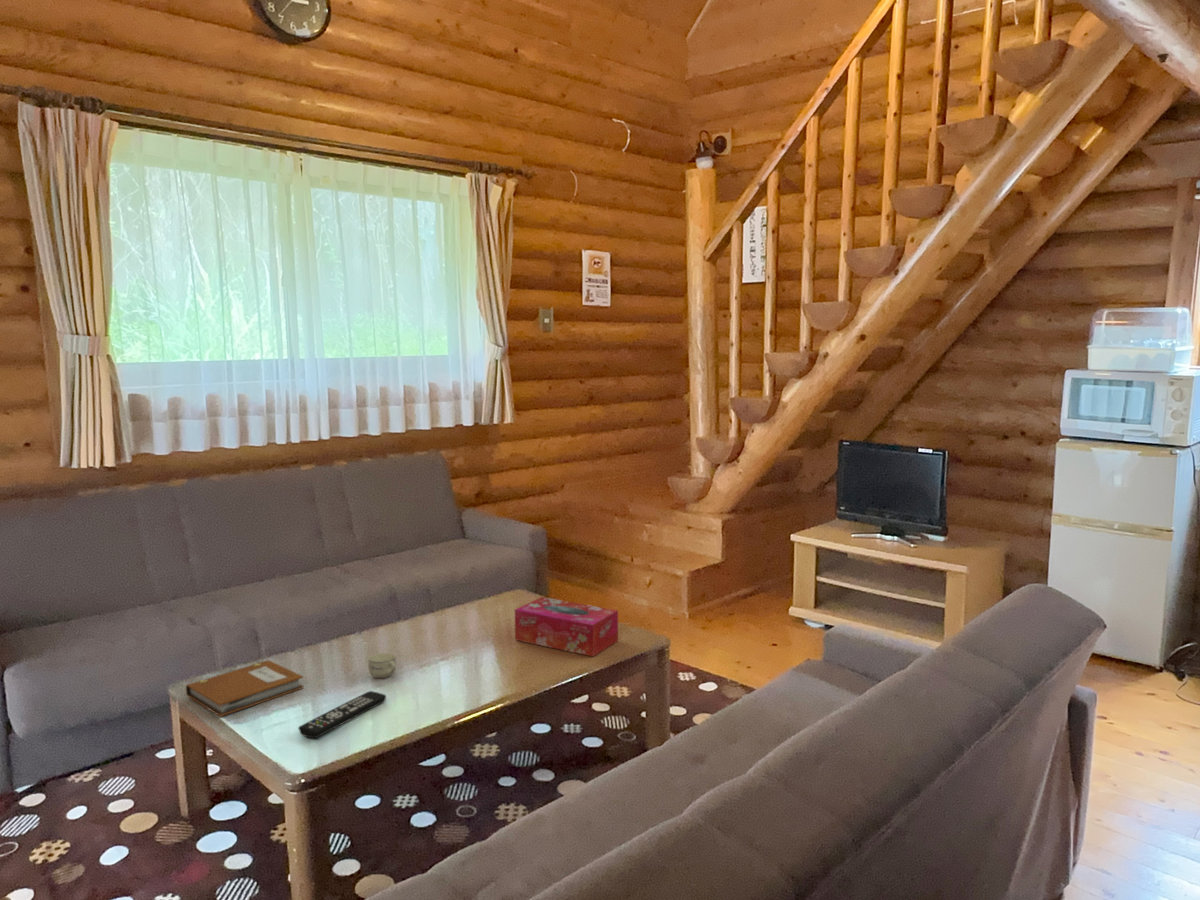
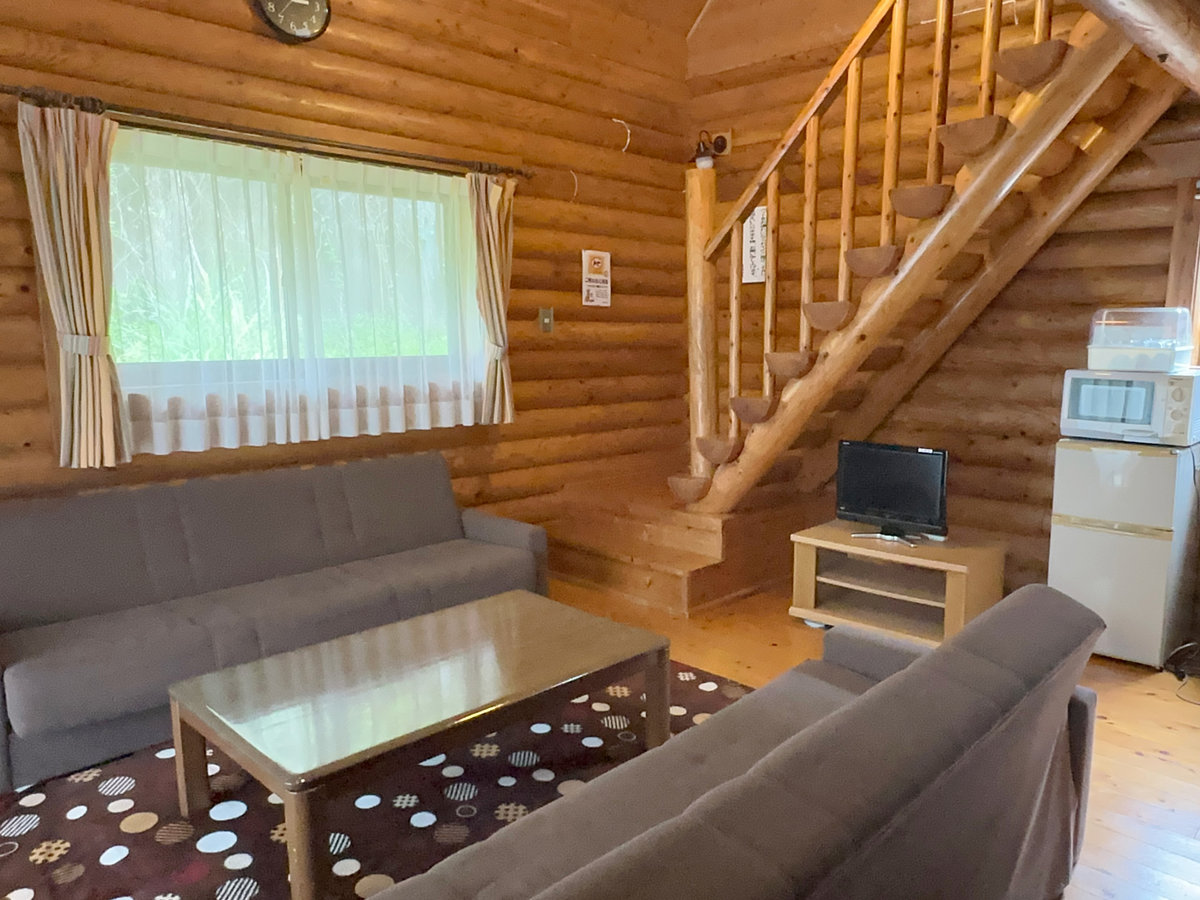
- remote control [297,690,387,739]
- cup [367,652,397,679]
- tissue box [514,596,619,657]
- notebook [185,659,305,718]
